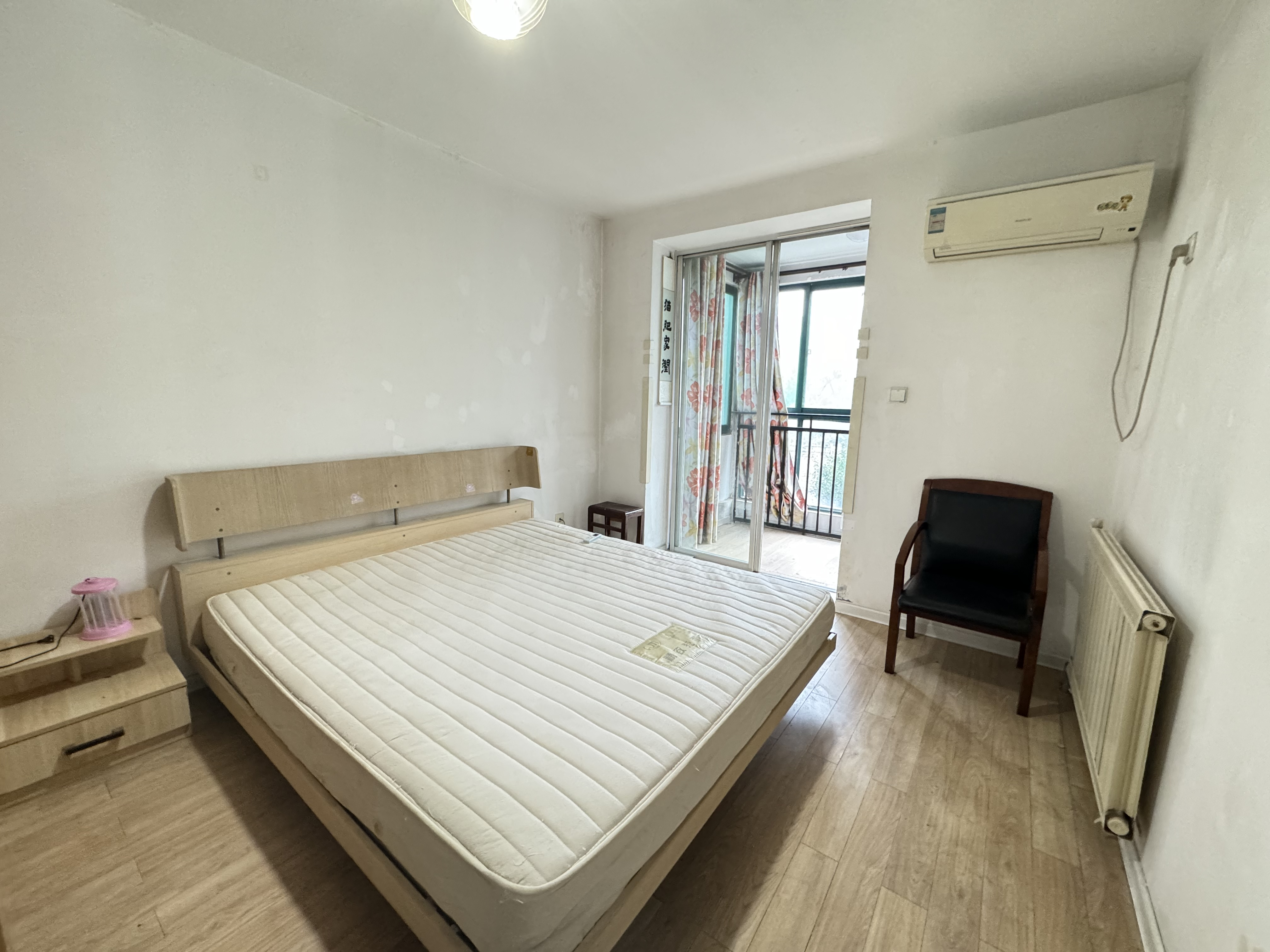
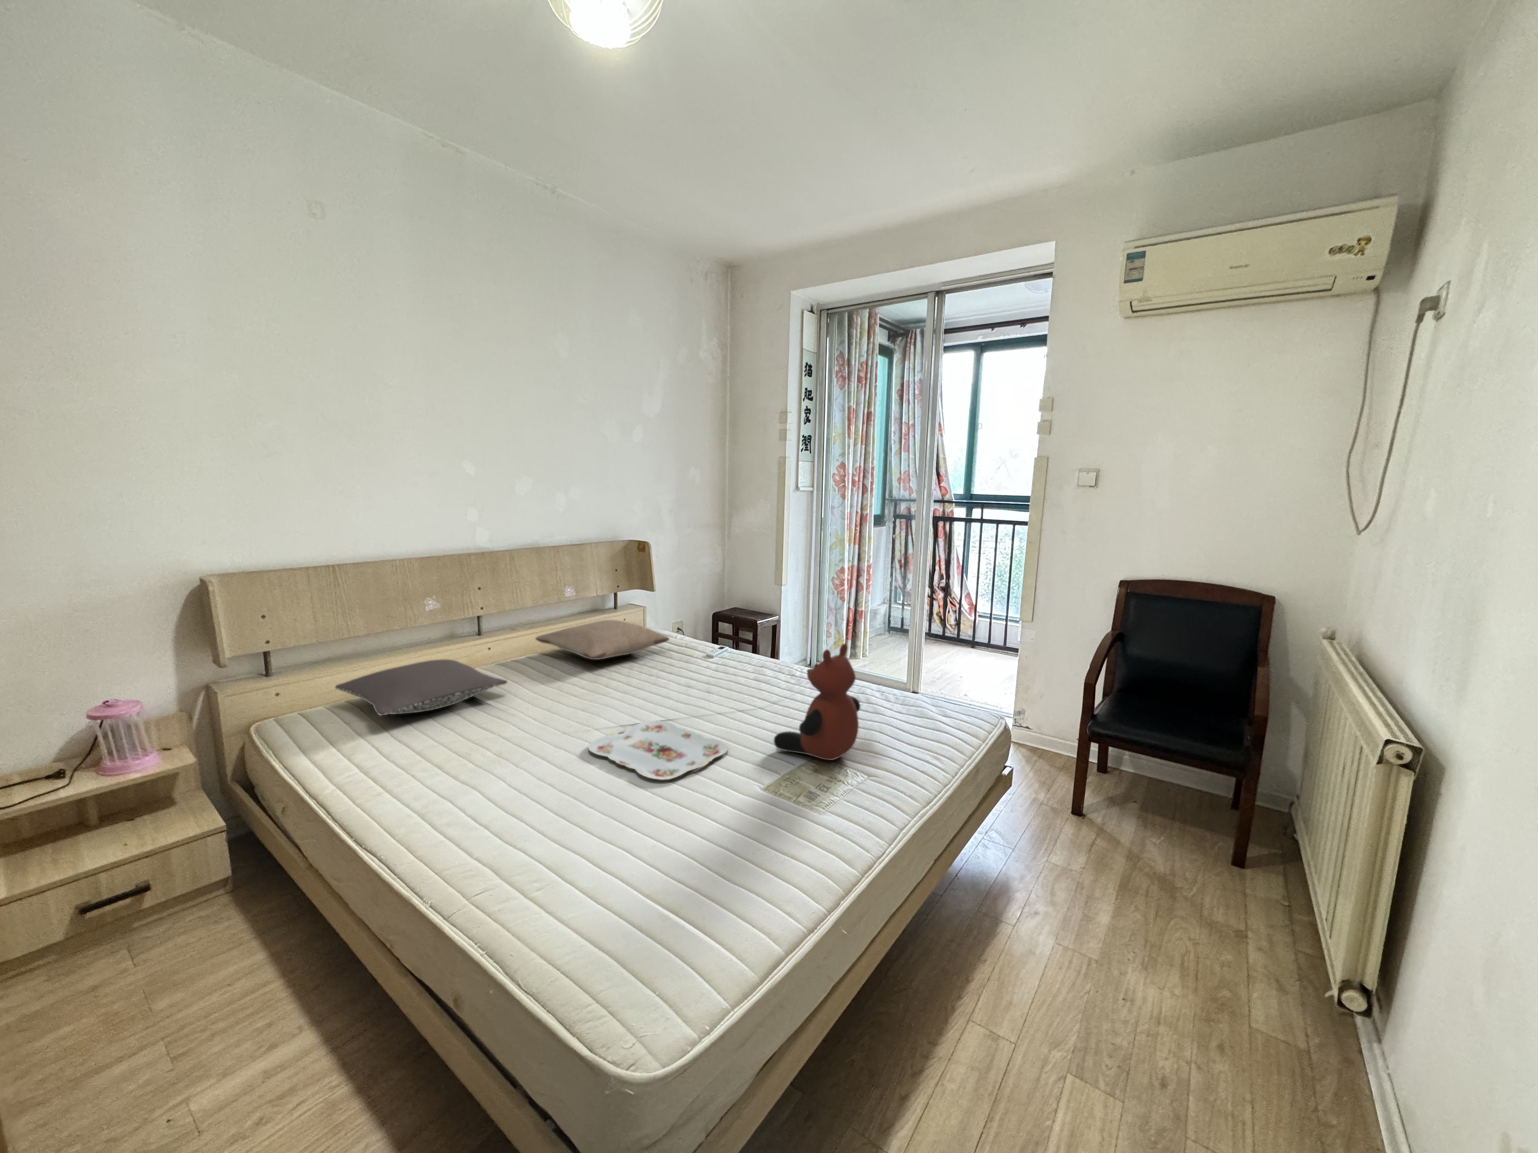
+ serving tray [587,721,728,780]
+ teddy bear [773,643,861,761]
+ pillow [535,620,670,660]
+ pillow [334,659,509,716]
